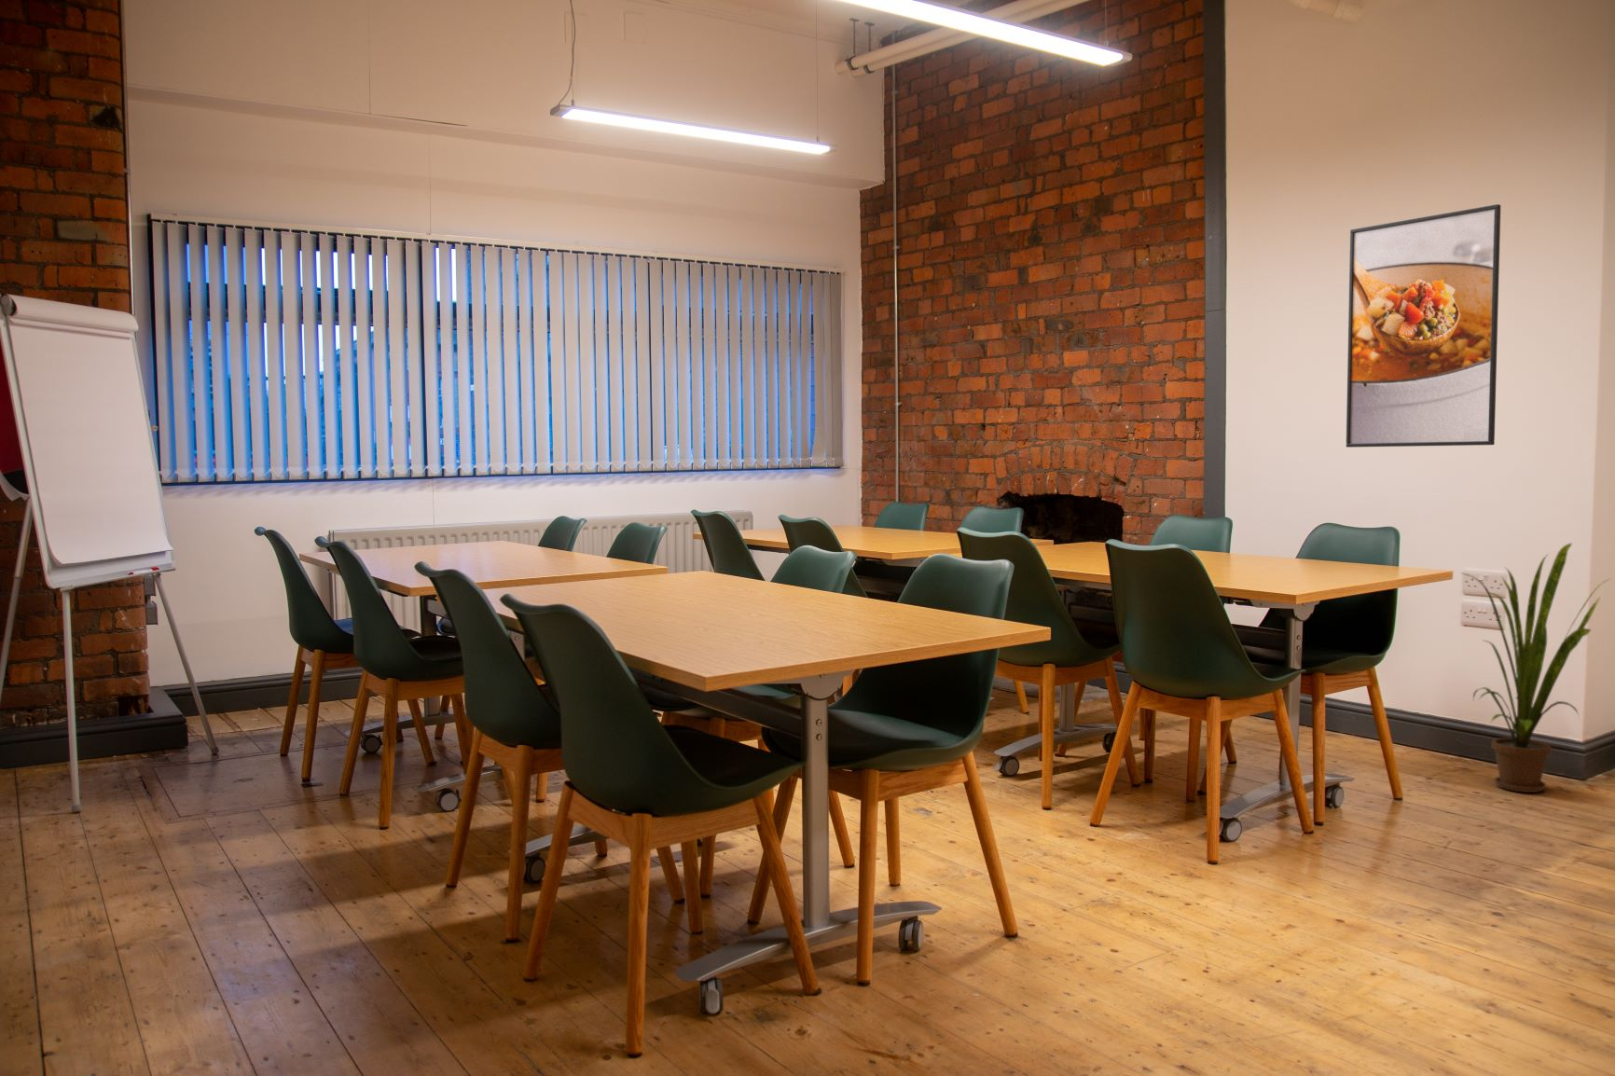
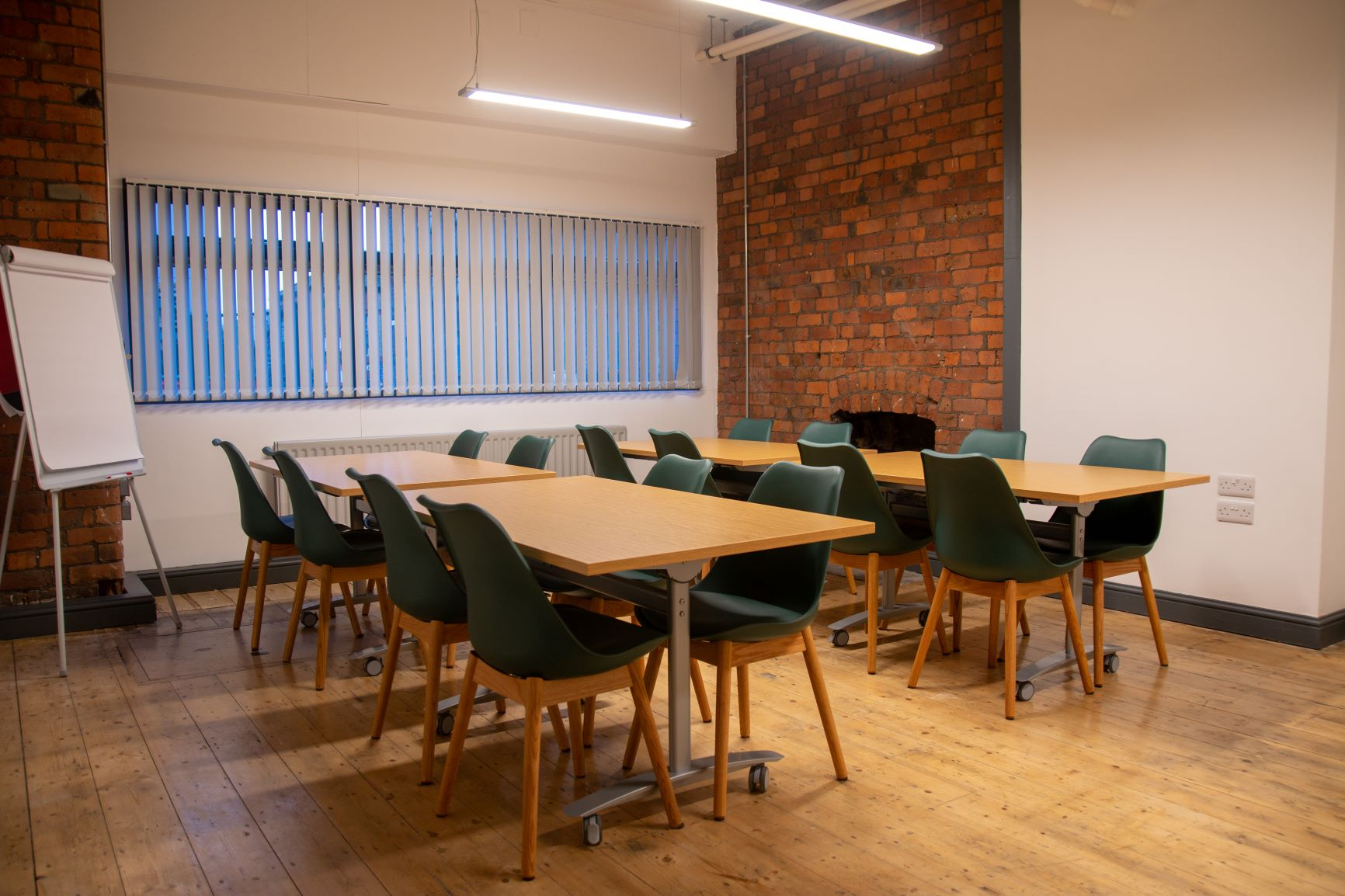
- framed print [1346,203,1501,448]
- house plant [1460,542,1613,794]
